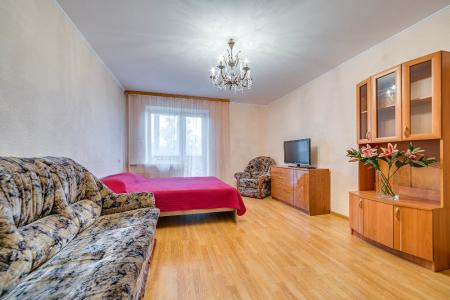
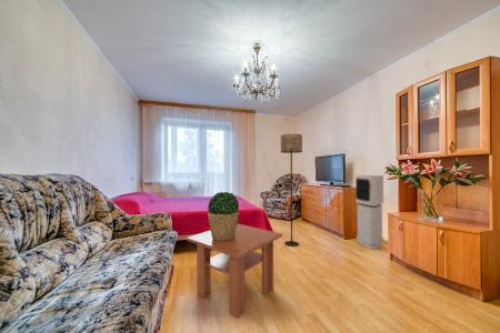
+ air purifier [354,174,384,250]
+ floor lamp [280,133,303,248]
+ potted plant [207,191,240,241]
+ coffee table [186,223,283,320]
